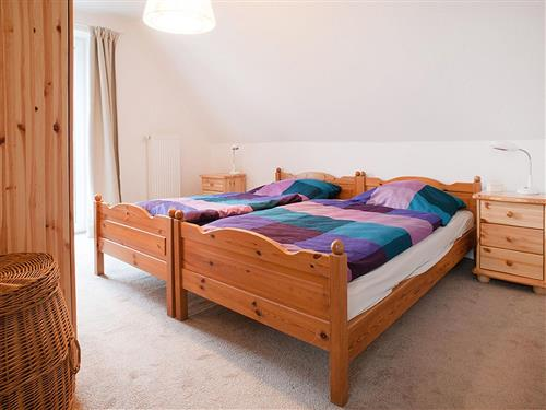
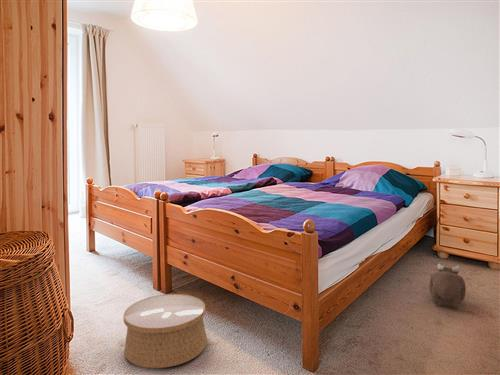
+ woven basket [123,293,208,369]
+ plush toy [428,262,467,309]
